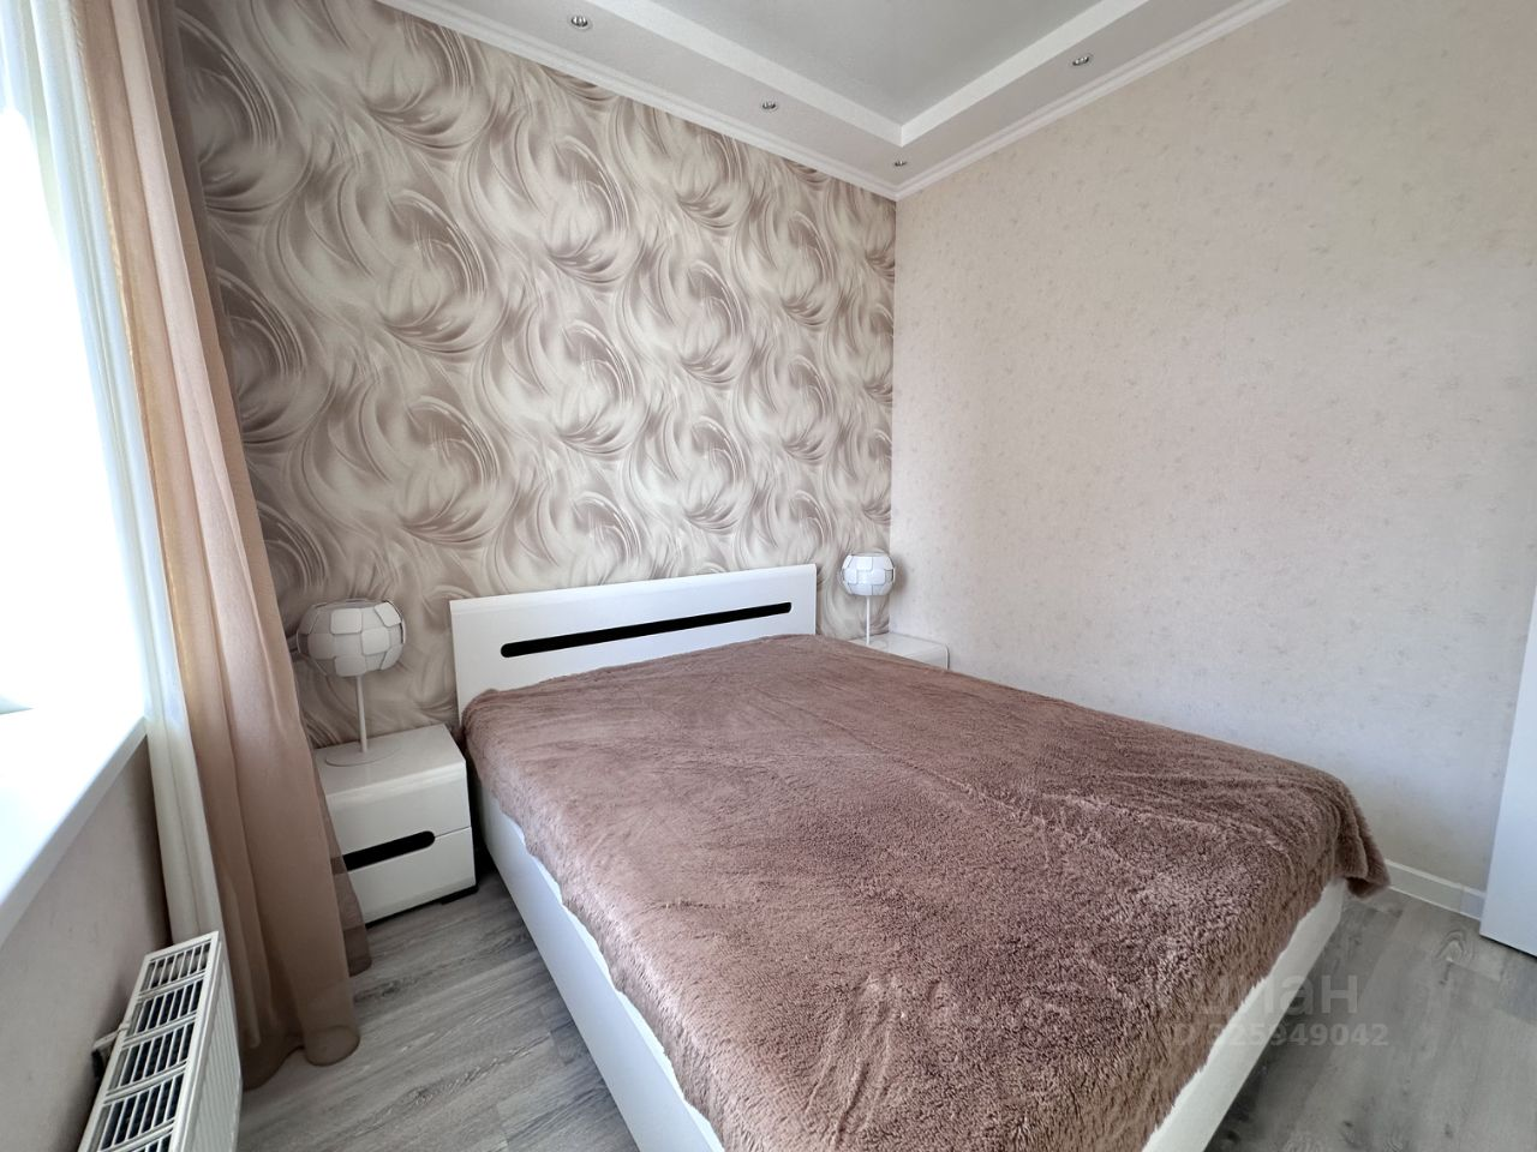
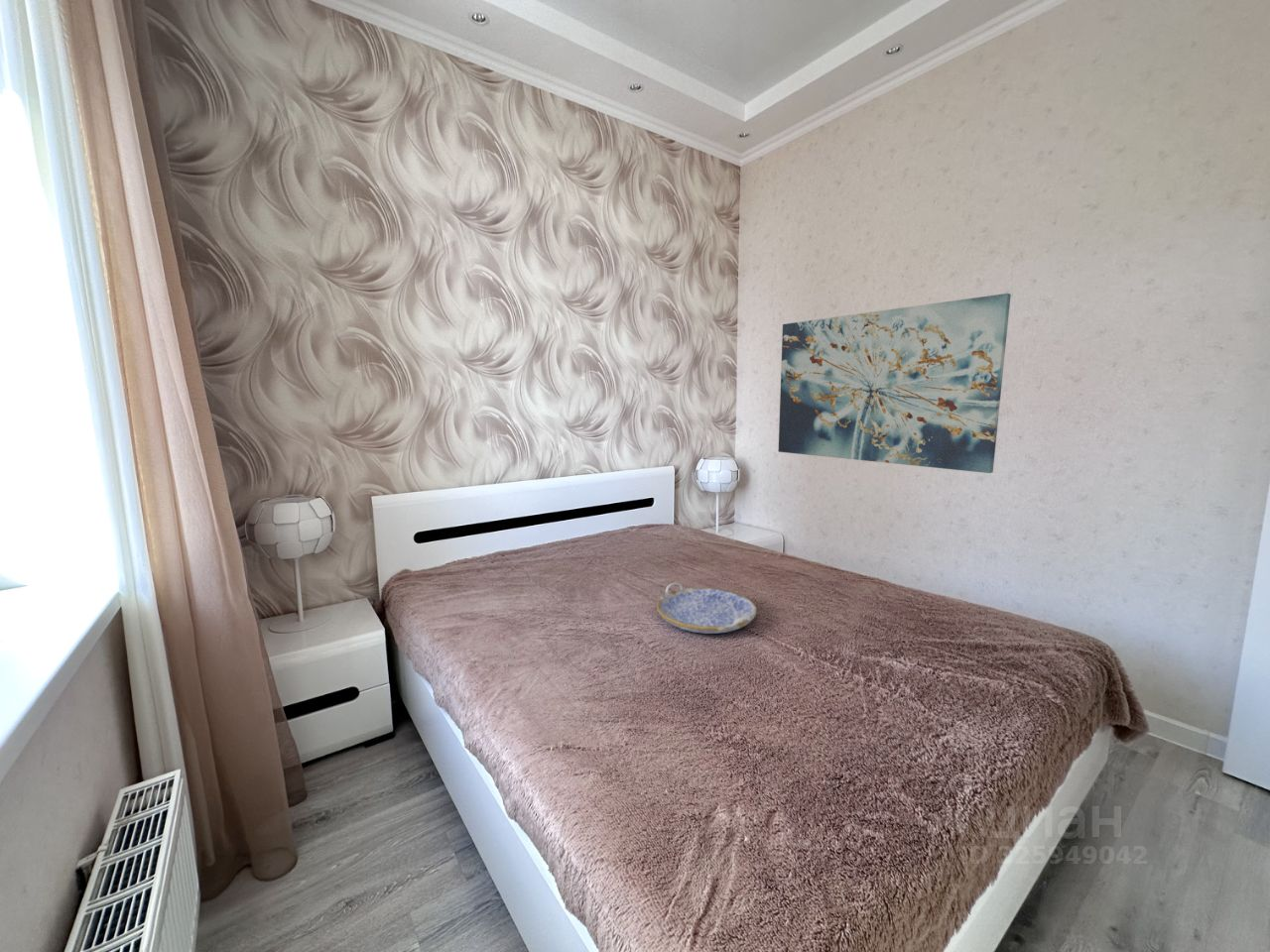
+ serving tray [656,582,758,635]
+ wall art [777,293,1012,474]
